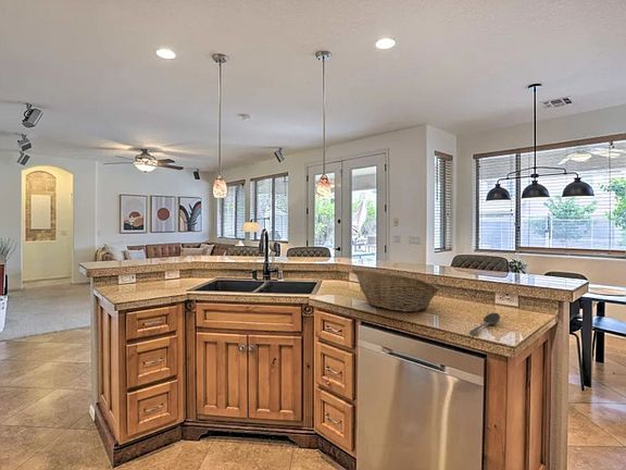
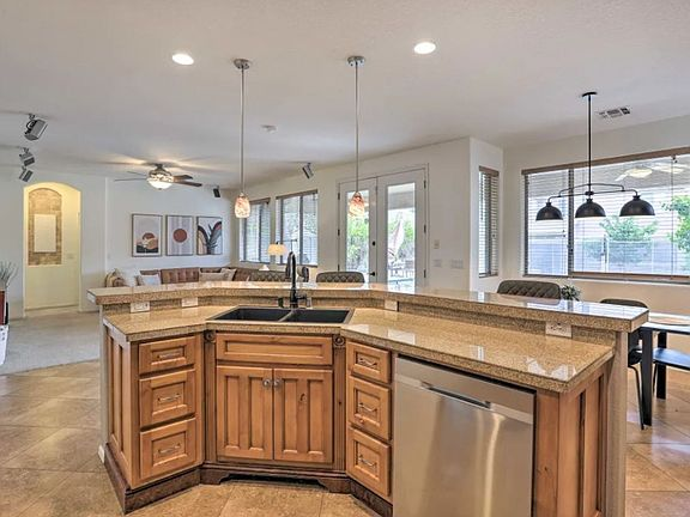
- fruit basket [351,268,441,313]
- stirrer [468,312,501,335]
